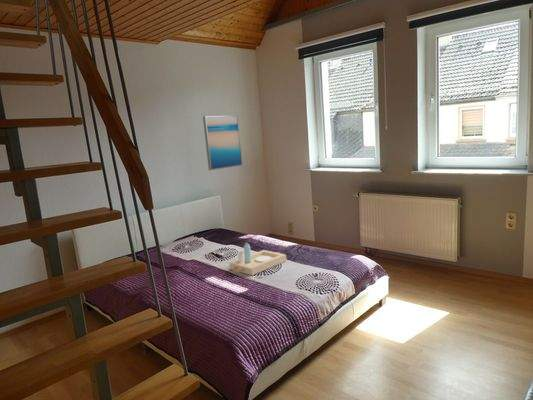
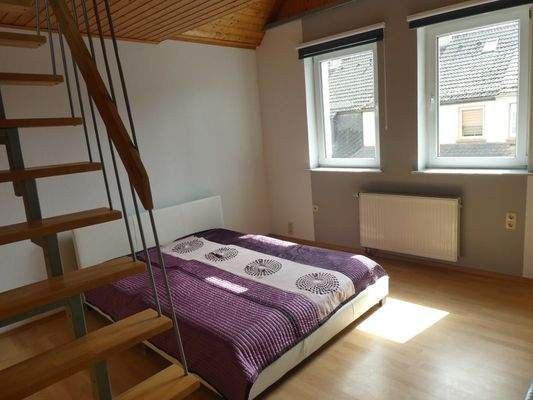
- serving tray [228,242,288,276]
- wall art [202,114,243,171]
